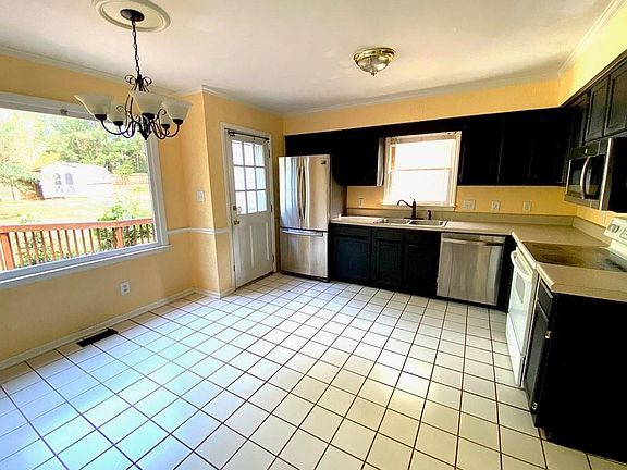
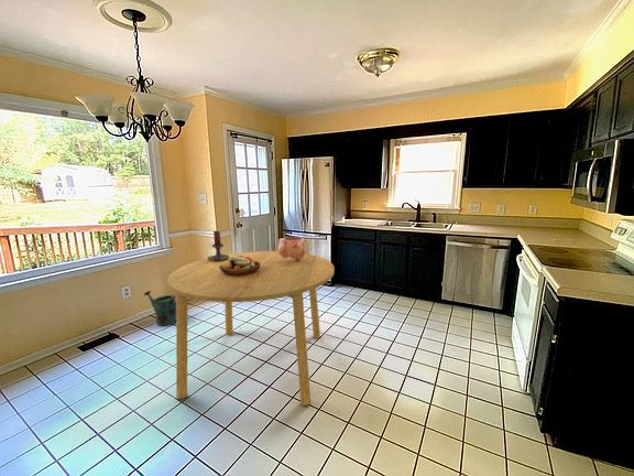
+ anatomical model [276,236,307,260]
+ candle holder [207,230,229,261]
+ watering can [143,290,176,327]
+ fruit bowl [219,256,260,275]
+ dining table [167,250,336,407]
